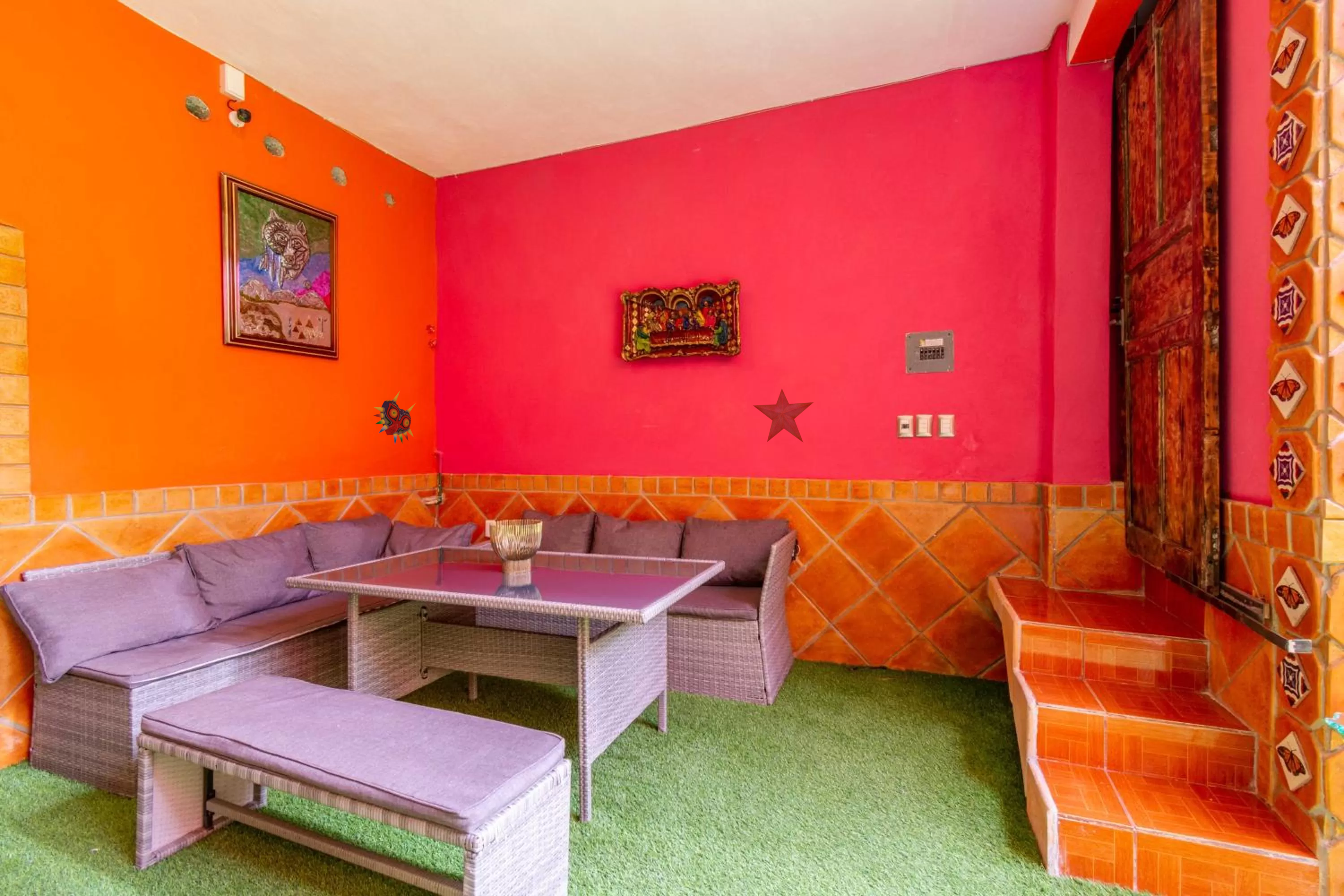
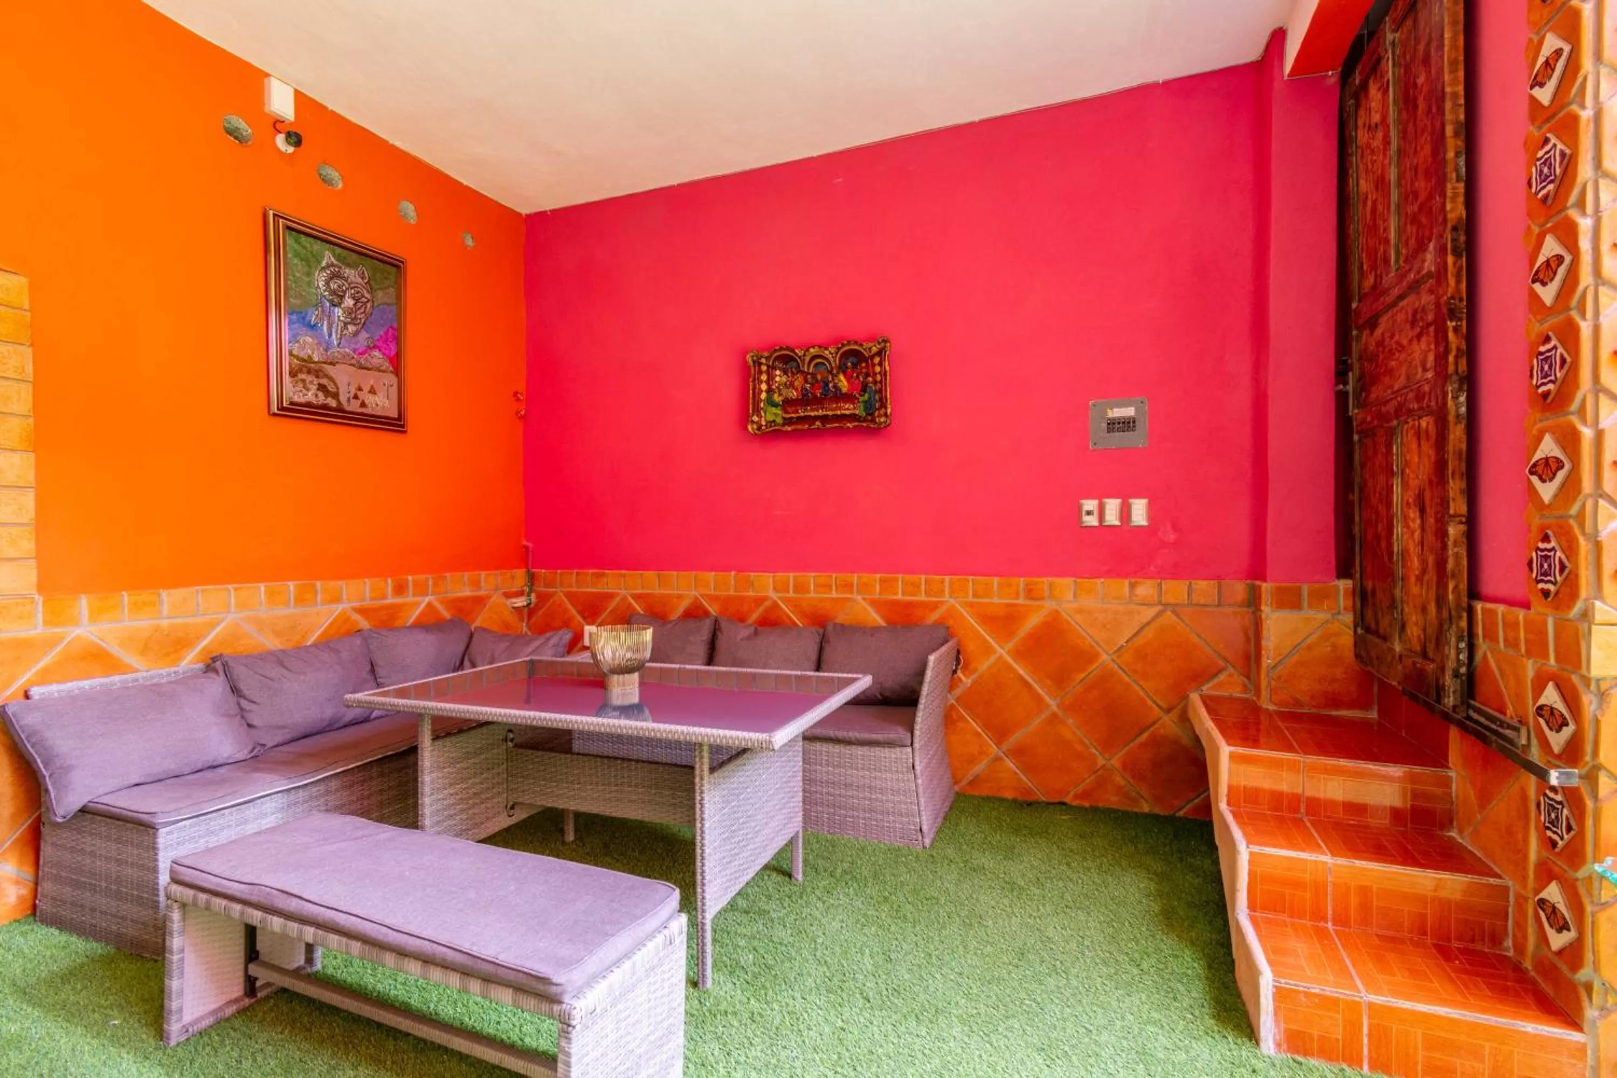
- mask [373,390,416,445]
- decorative star [753,388,814,443]
